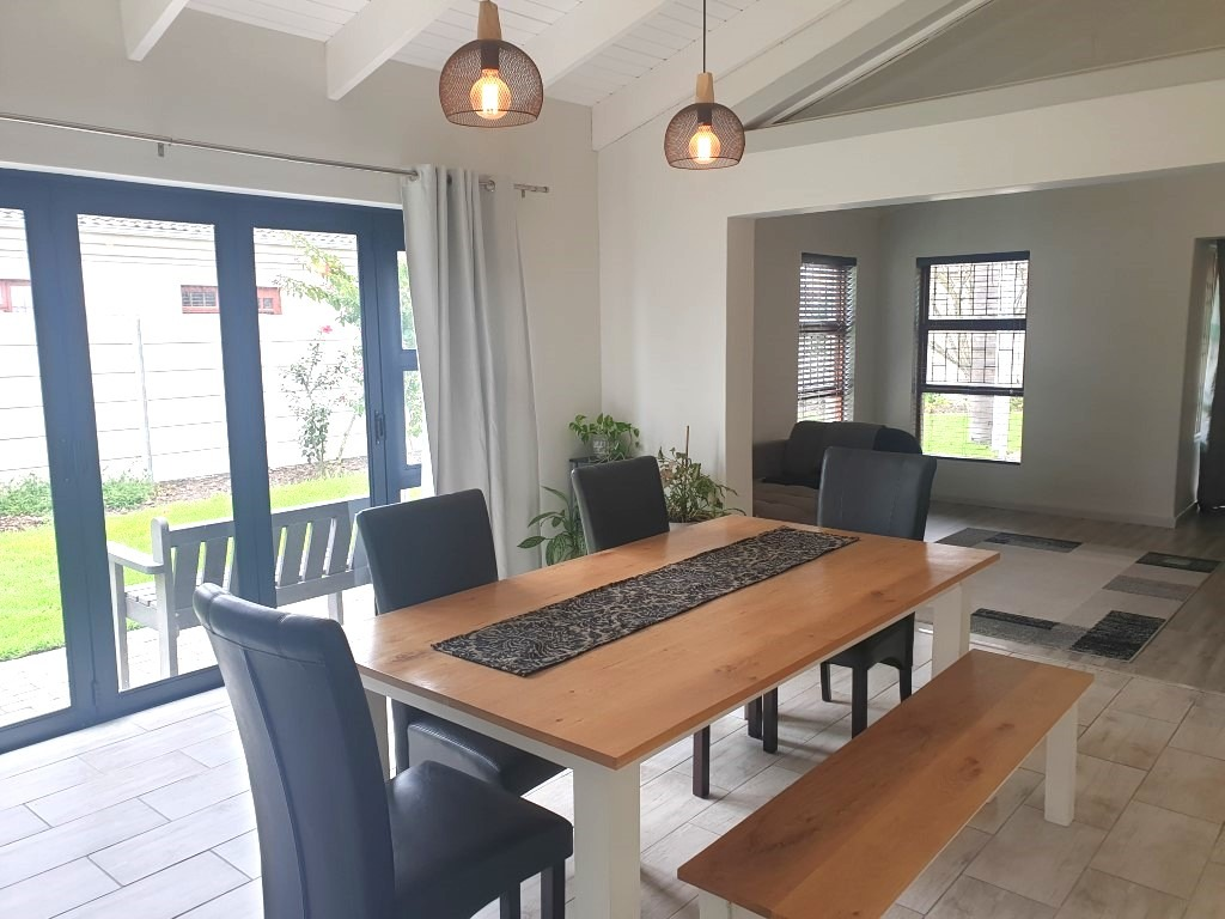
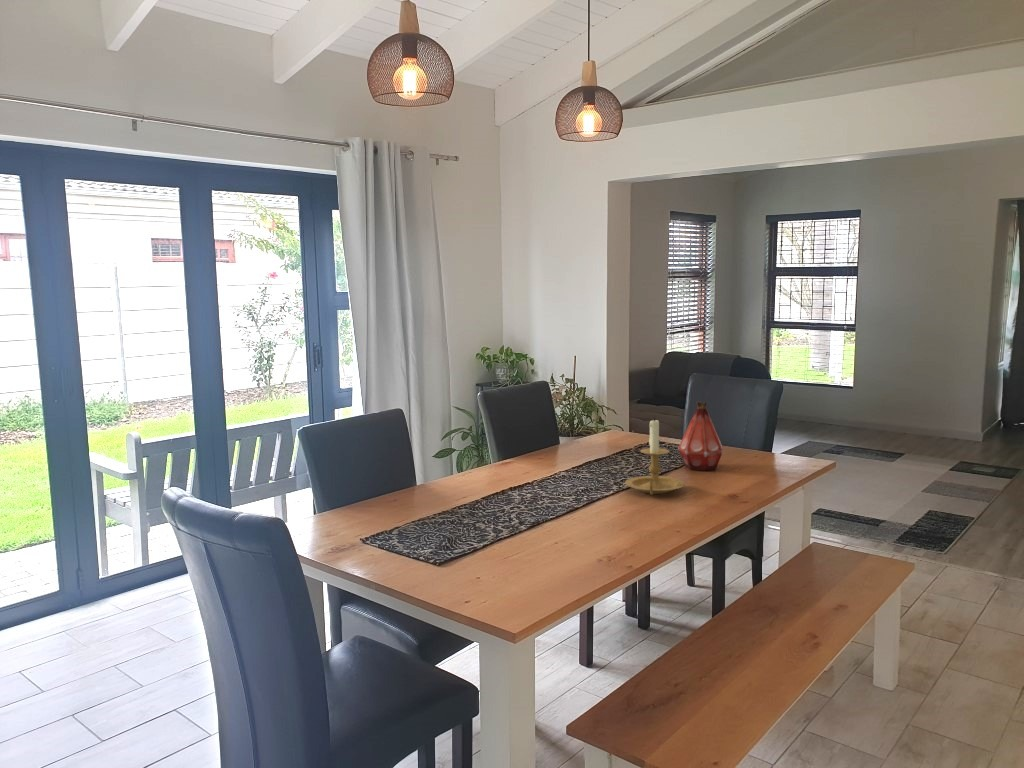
+ bottle [677,401,724,472]
+ candle holder [624,416,686,496]
